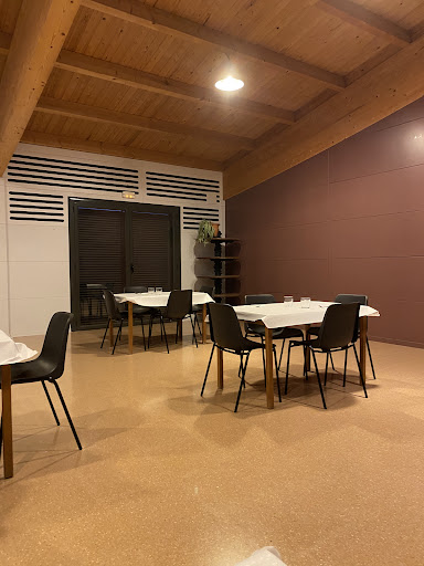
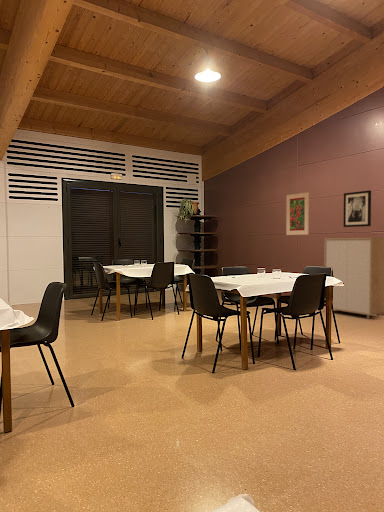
+ wall art [343,189,372,228]
+ storage cabinet [323,237,384,319]
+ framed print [285,191,310,236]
